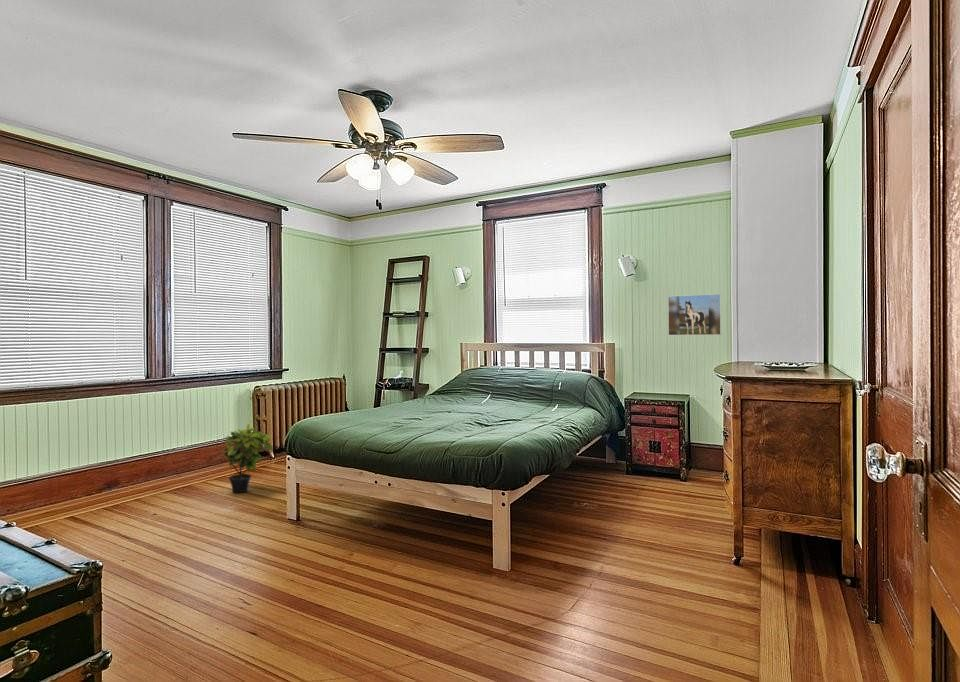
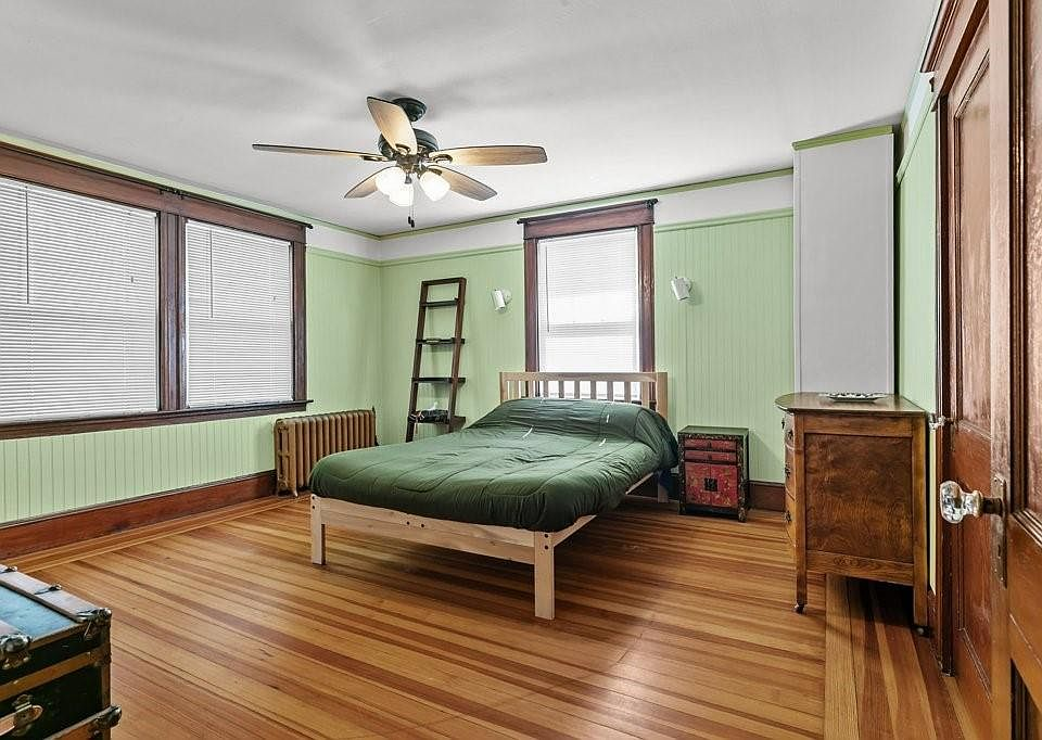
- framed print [667,293,722,336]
- potted plant [220,422,274,493]
